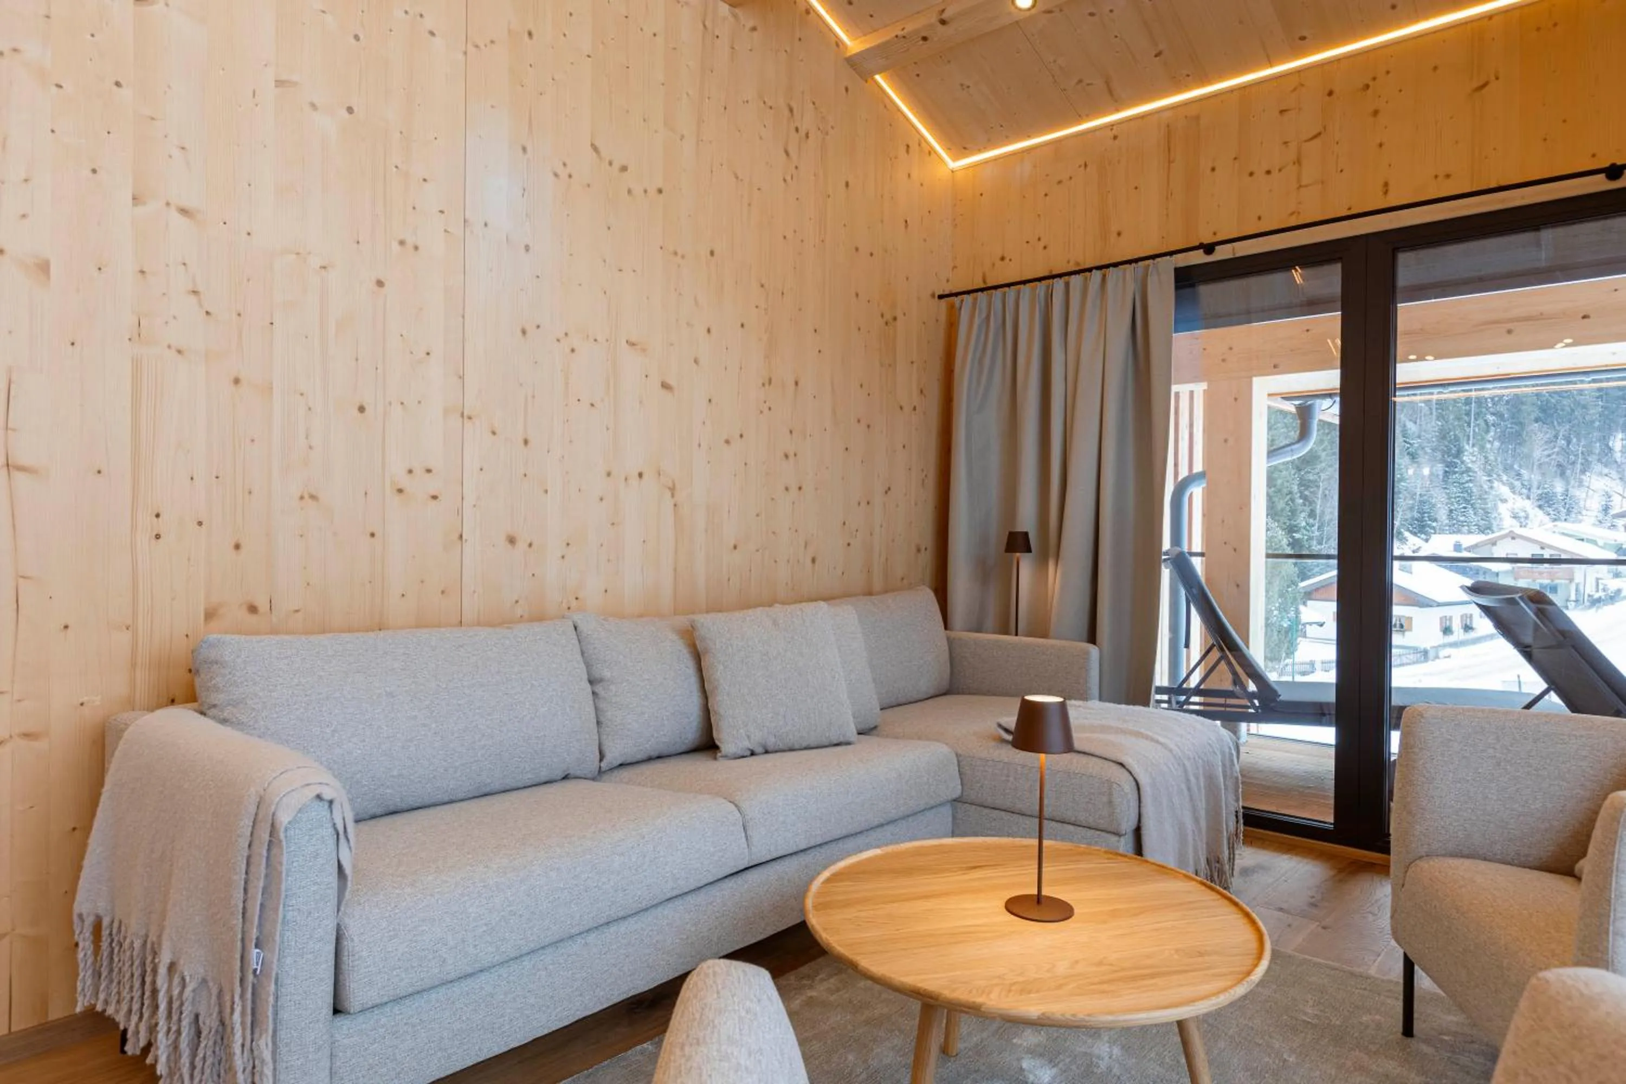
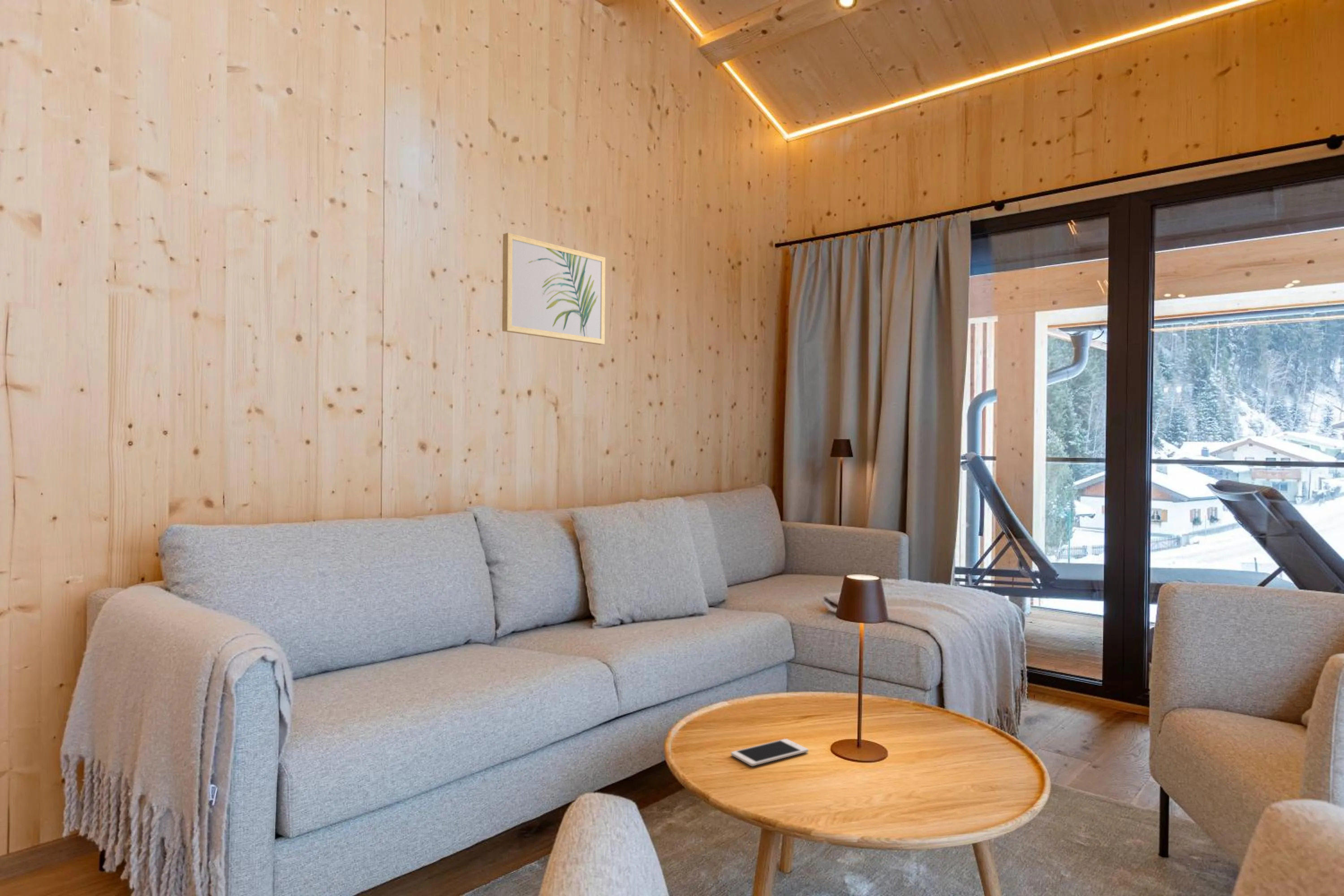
+ cell phone [731,738,809,767]
+ wall art [502,232,606,345]
